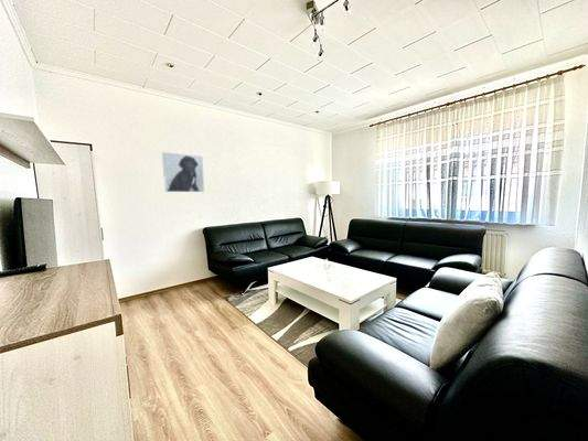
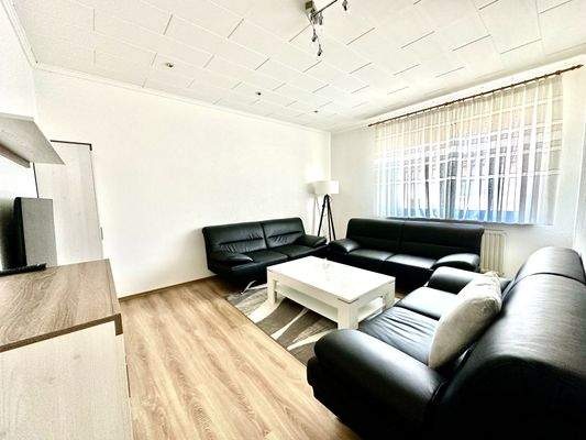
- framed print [161,151,205,193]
